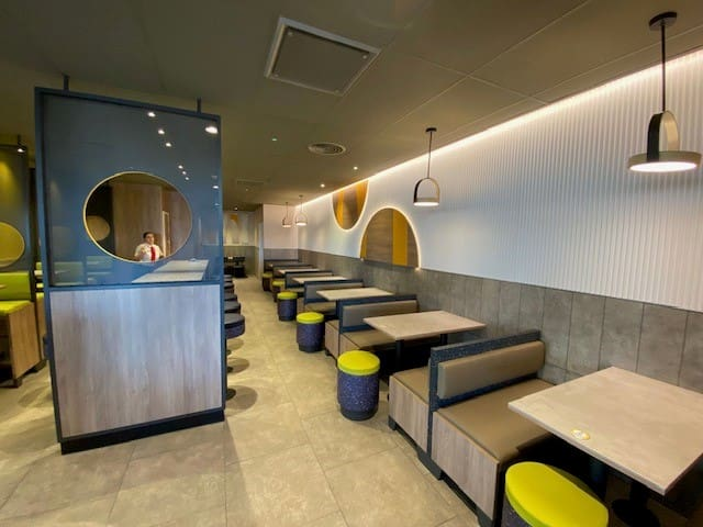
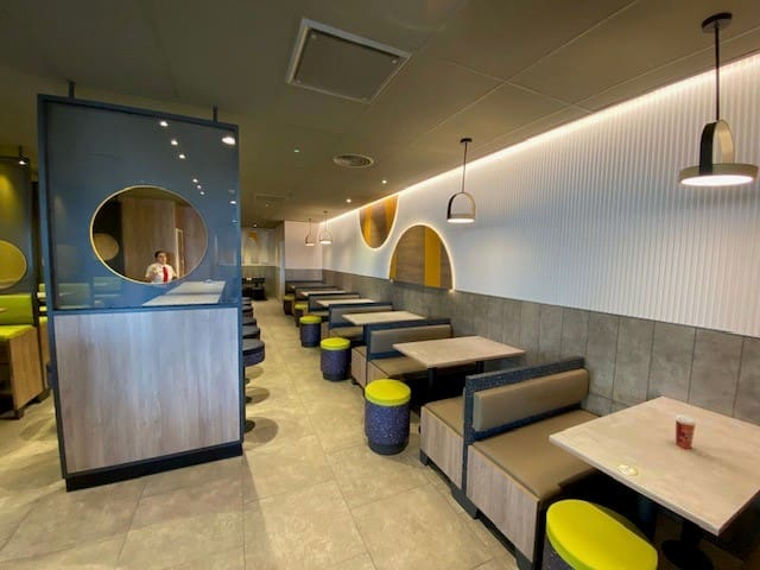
+ paper cup [674,414,697,450]
